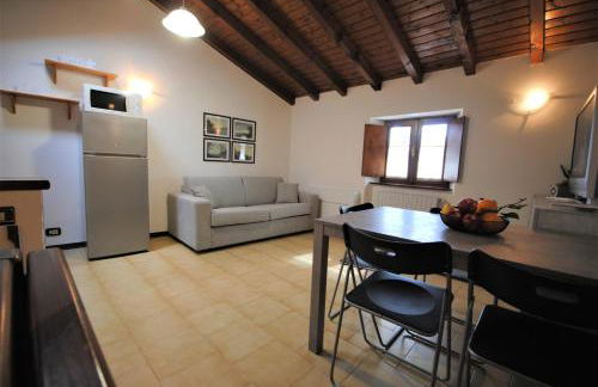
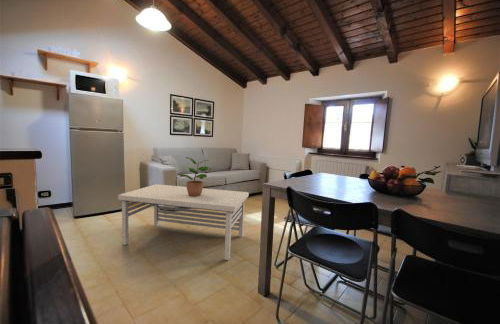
+ coffee table [117,183,250,261]
+ potted plant [178,156,212,197]
